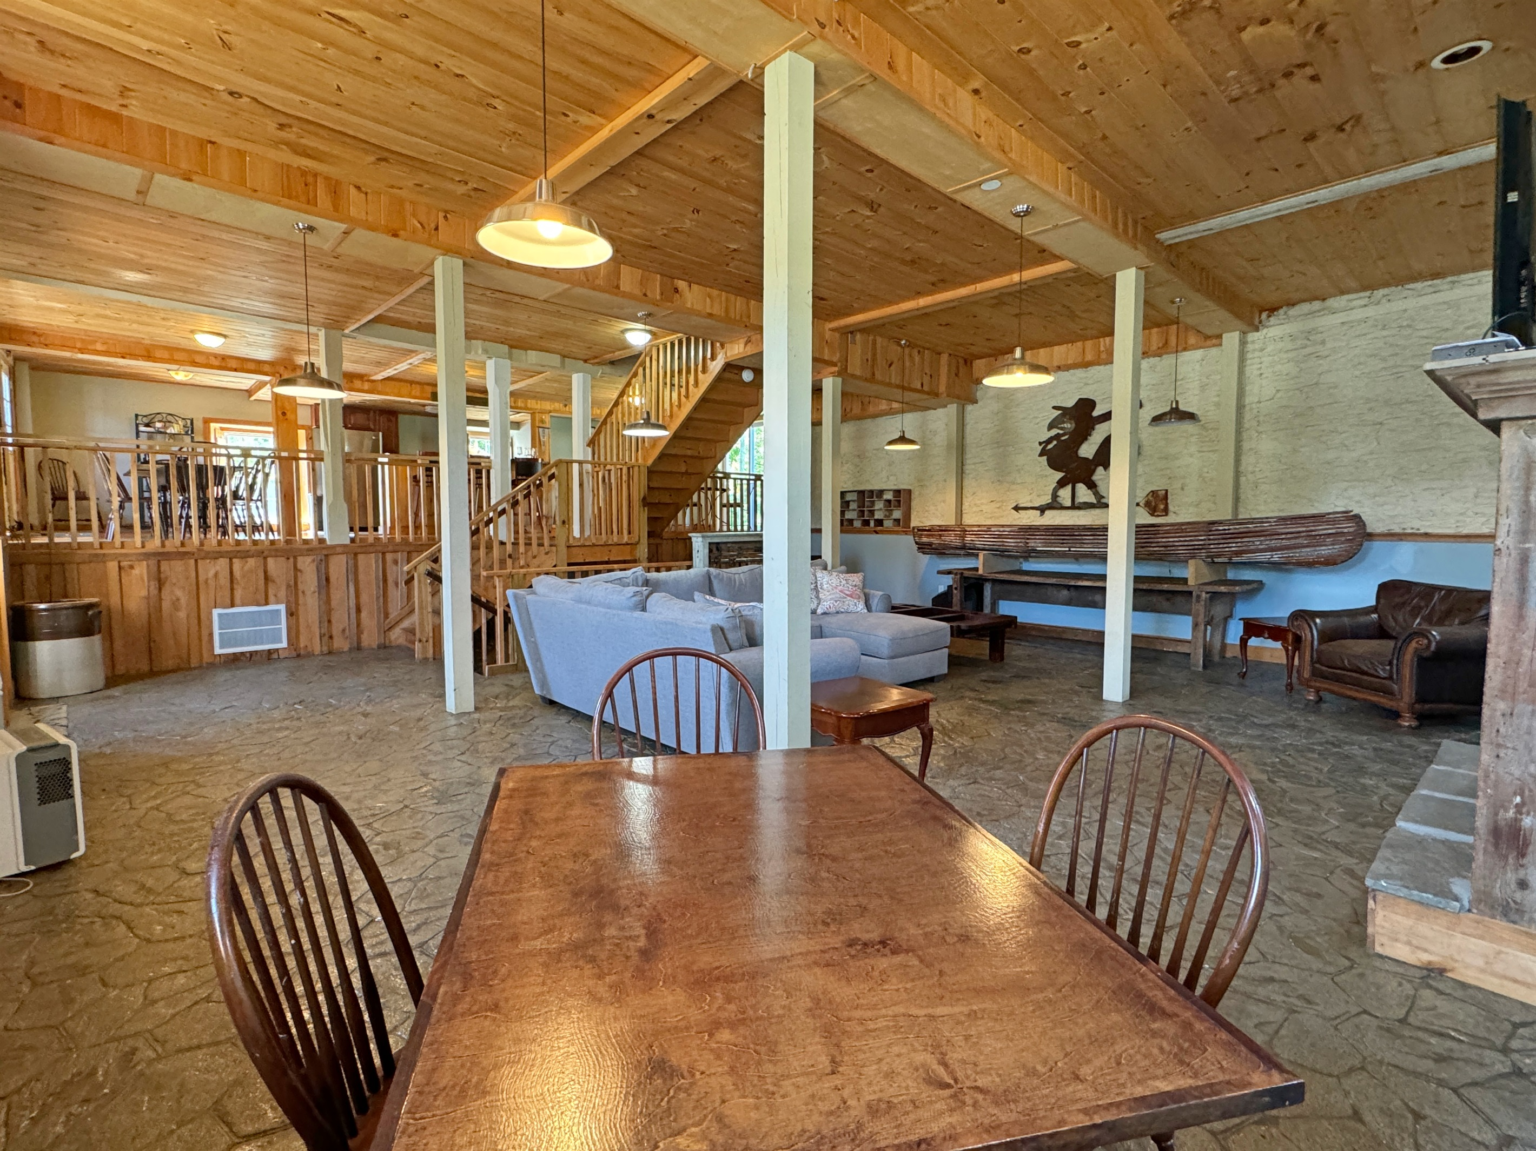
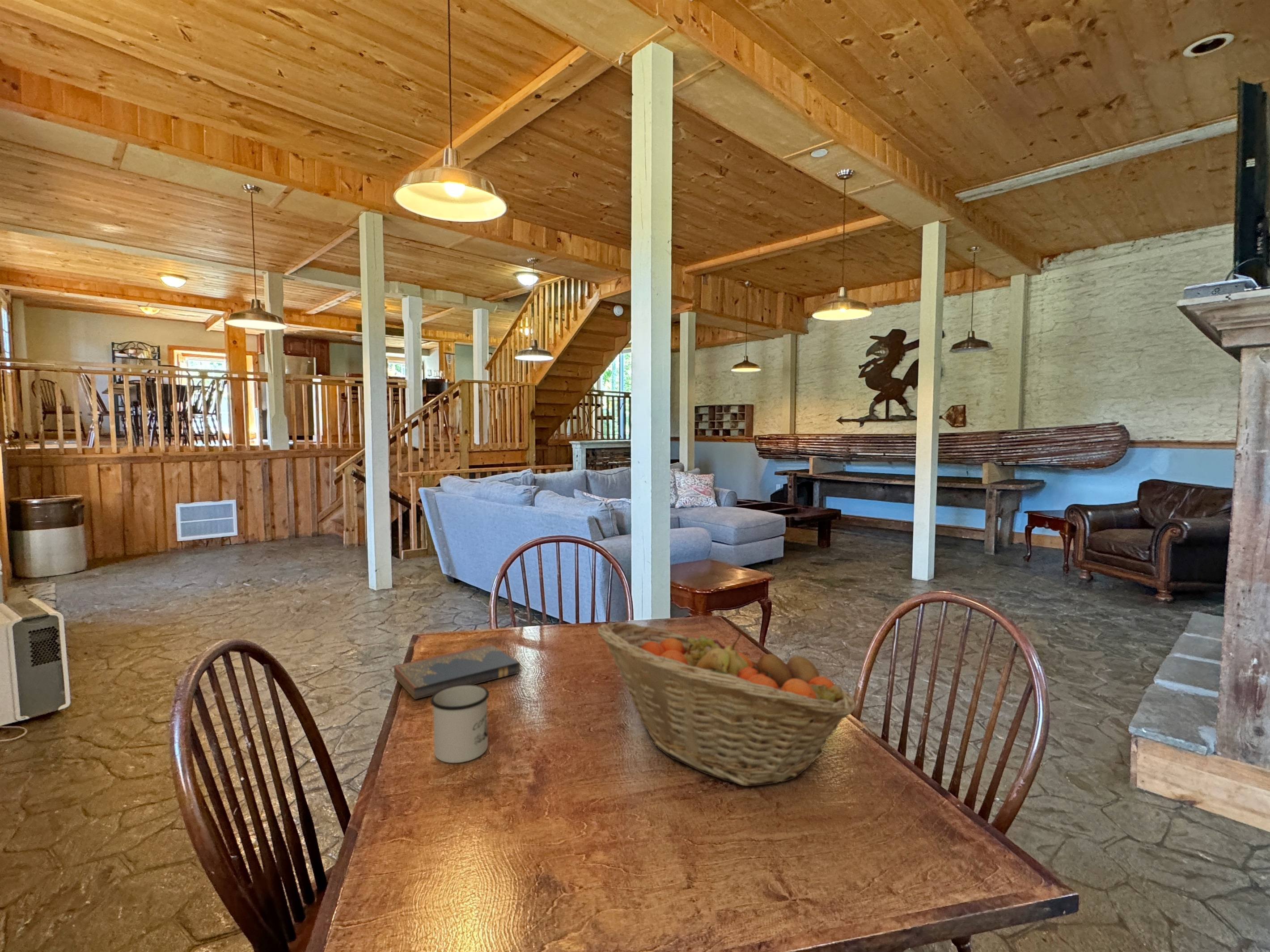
+ hardcover book [392,644,521,700]
+ fruit basket [597,621,856,787]
+ mug [430,684,490,763]
